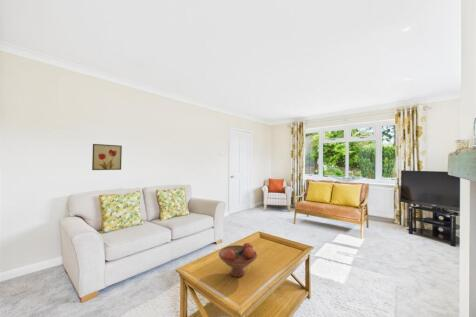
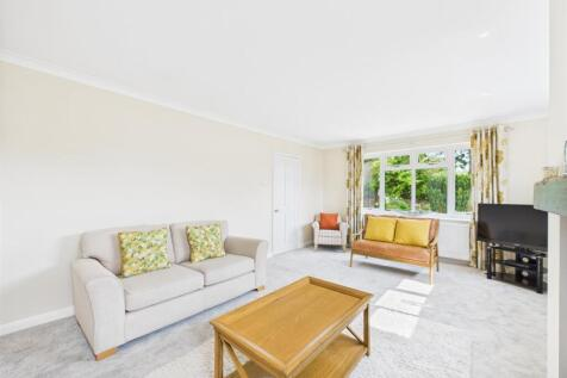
- wall art [91,143,123,171]
- fruit bowl [218,242,258,278]
